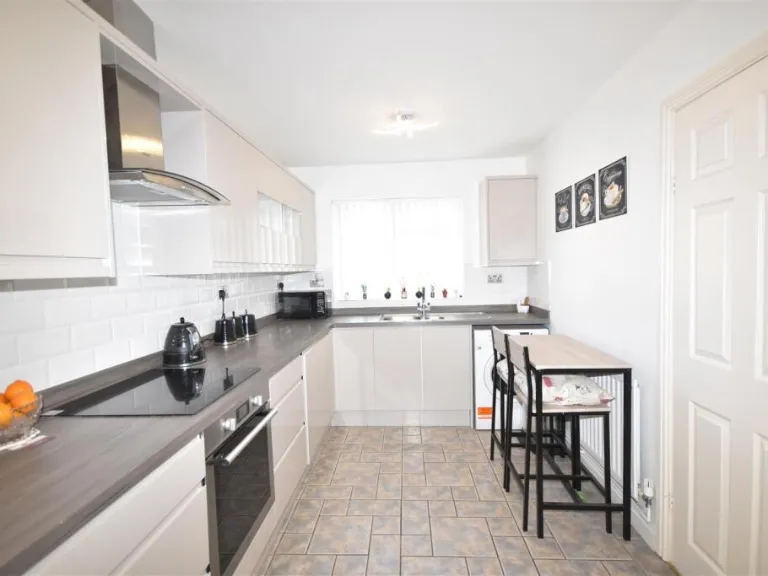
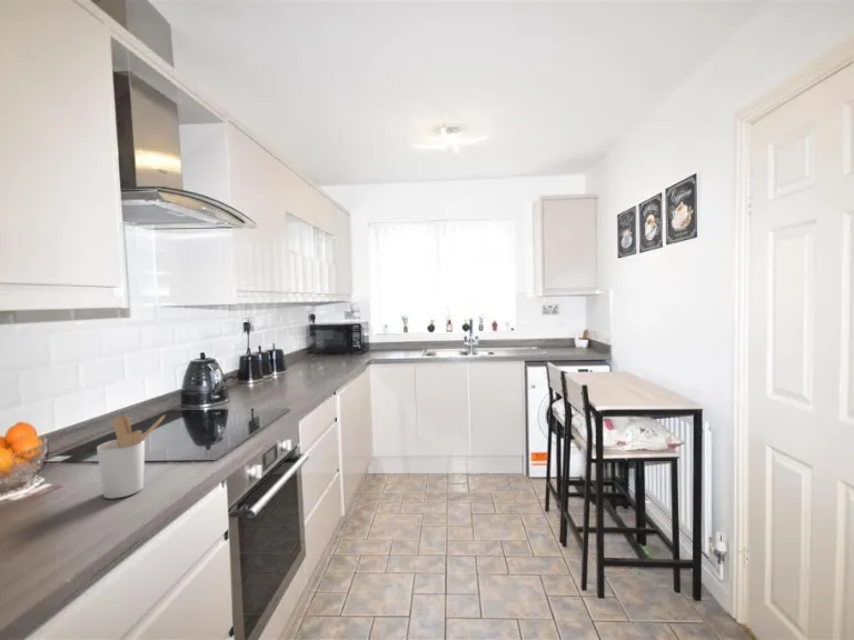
+ utensil holder [96,413,166,500]
